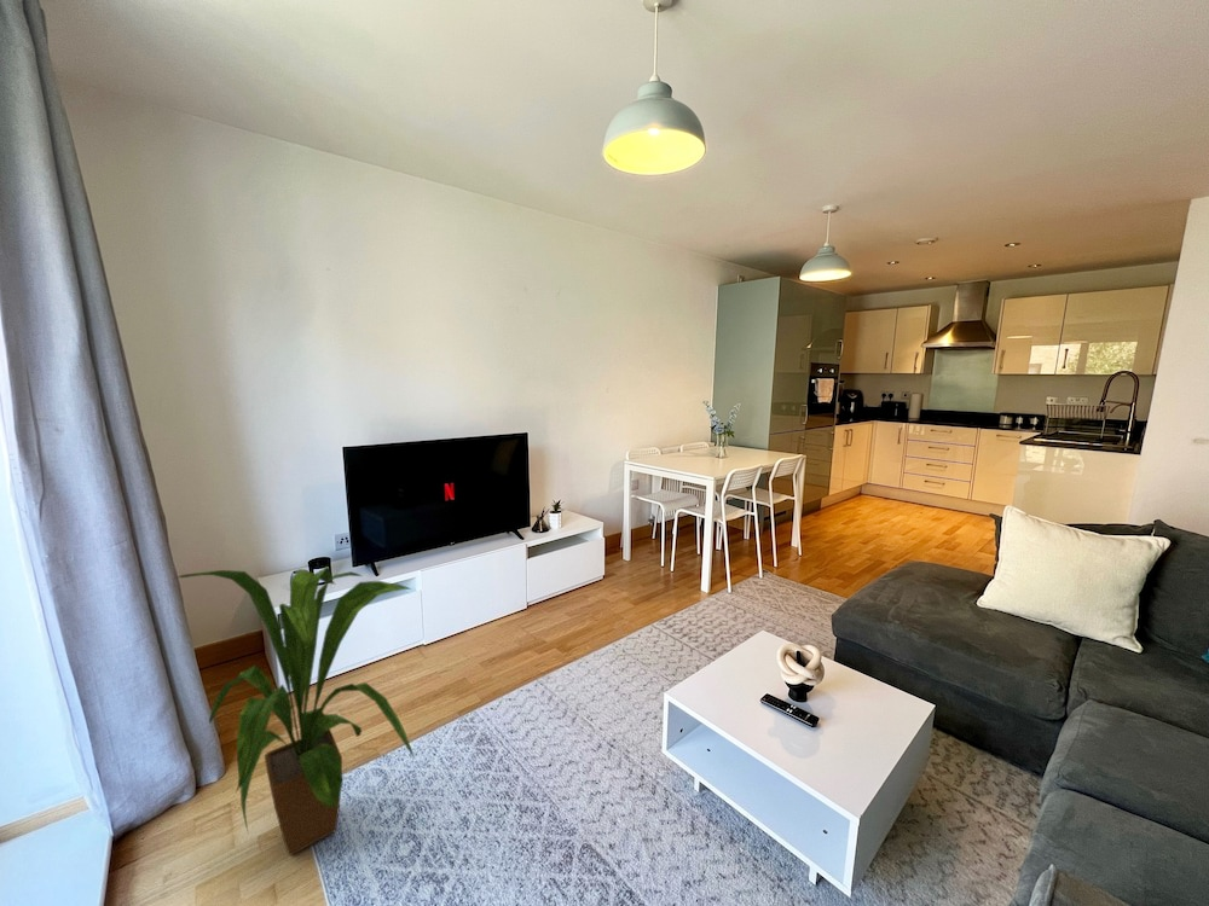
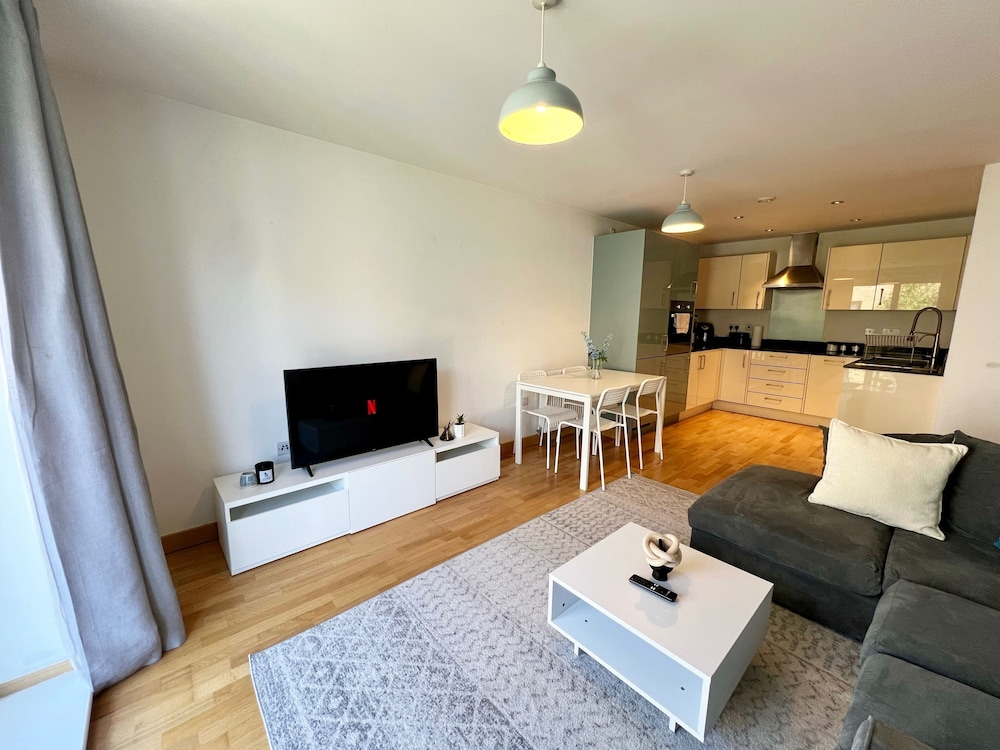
- house plant [177,565,415,856]
